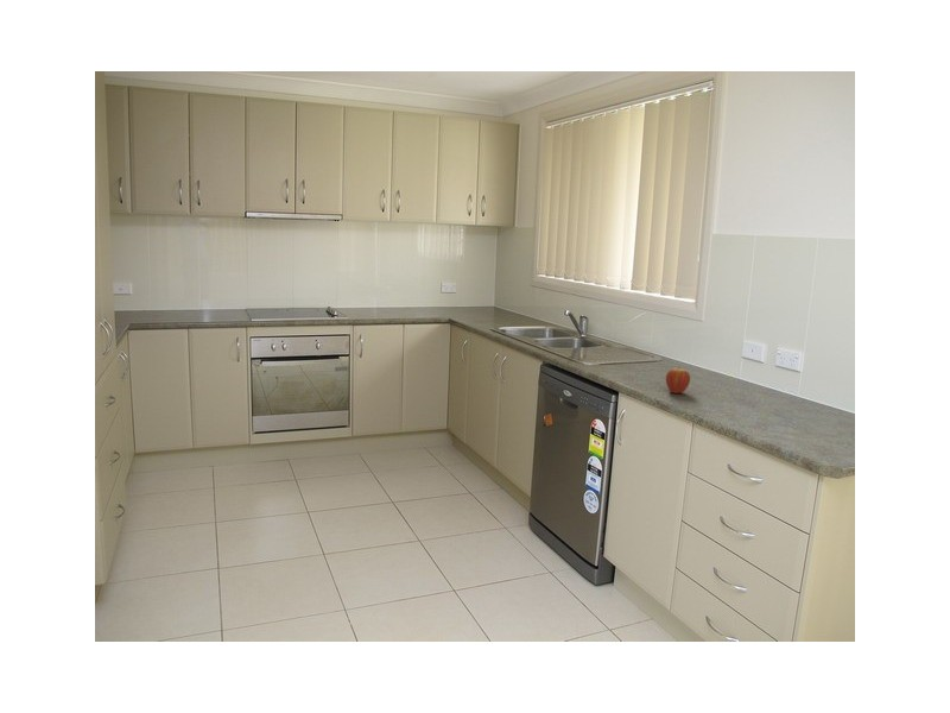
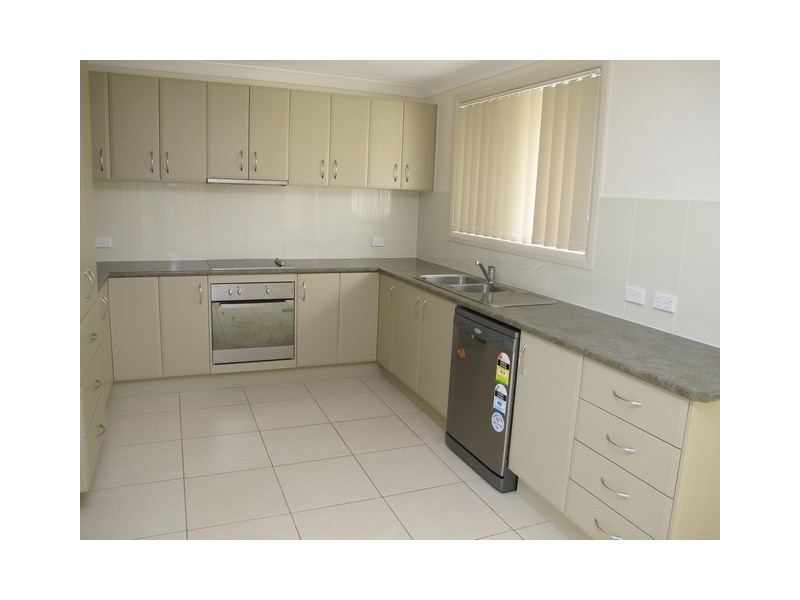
- fruit [665,367,691,395]
